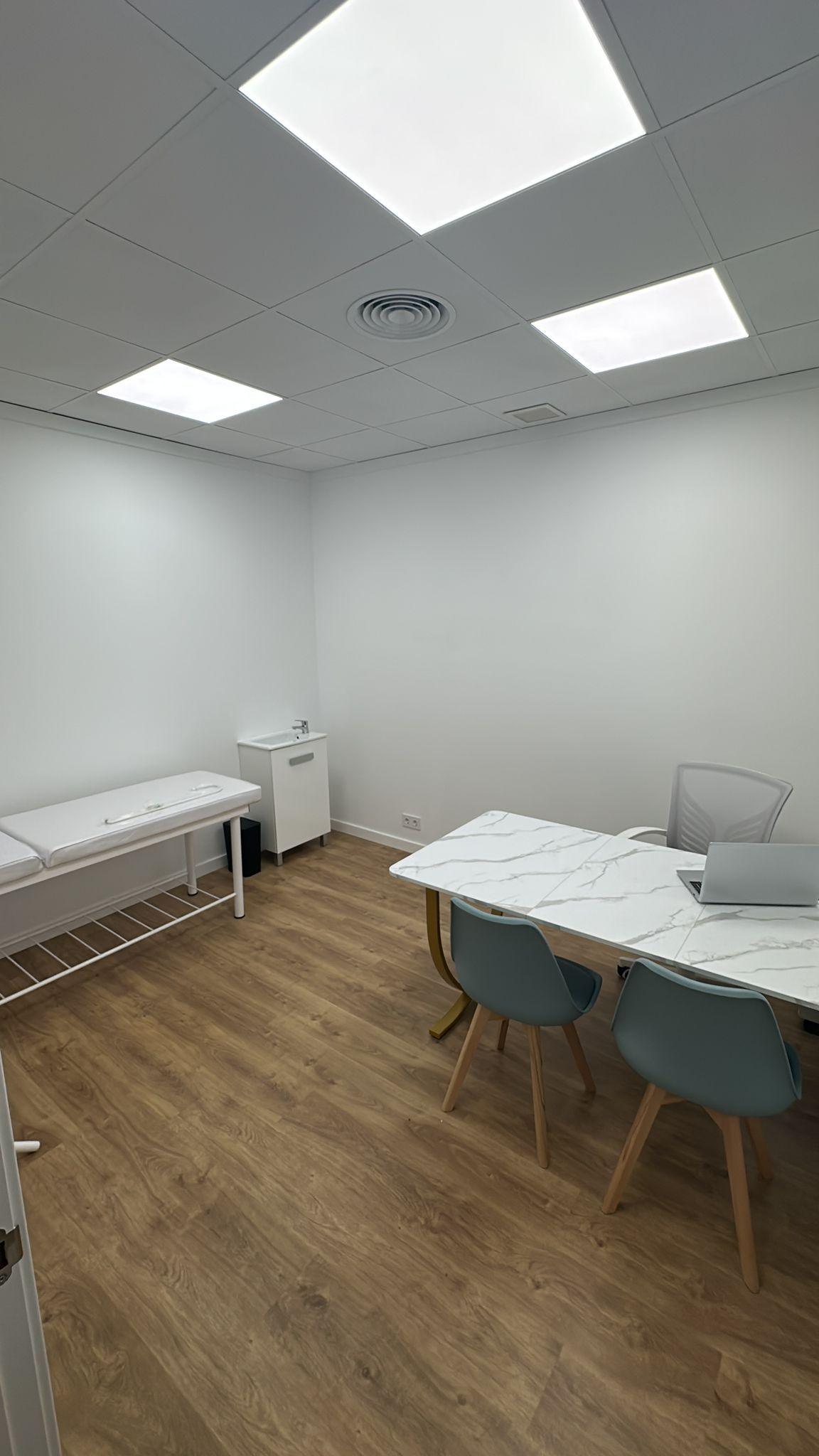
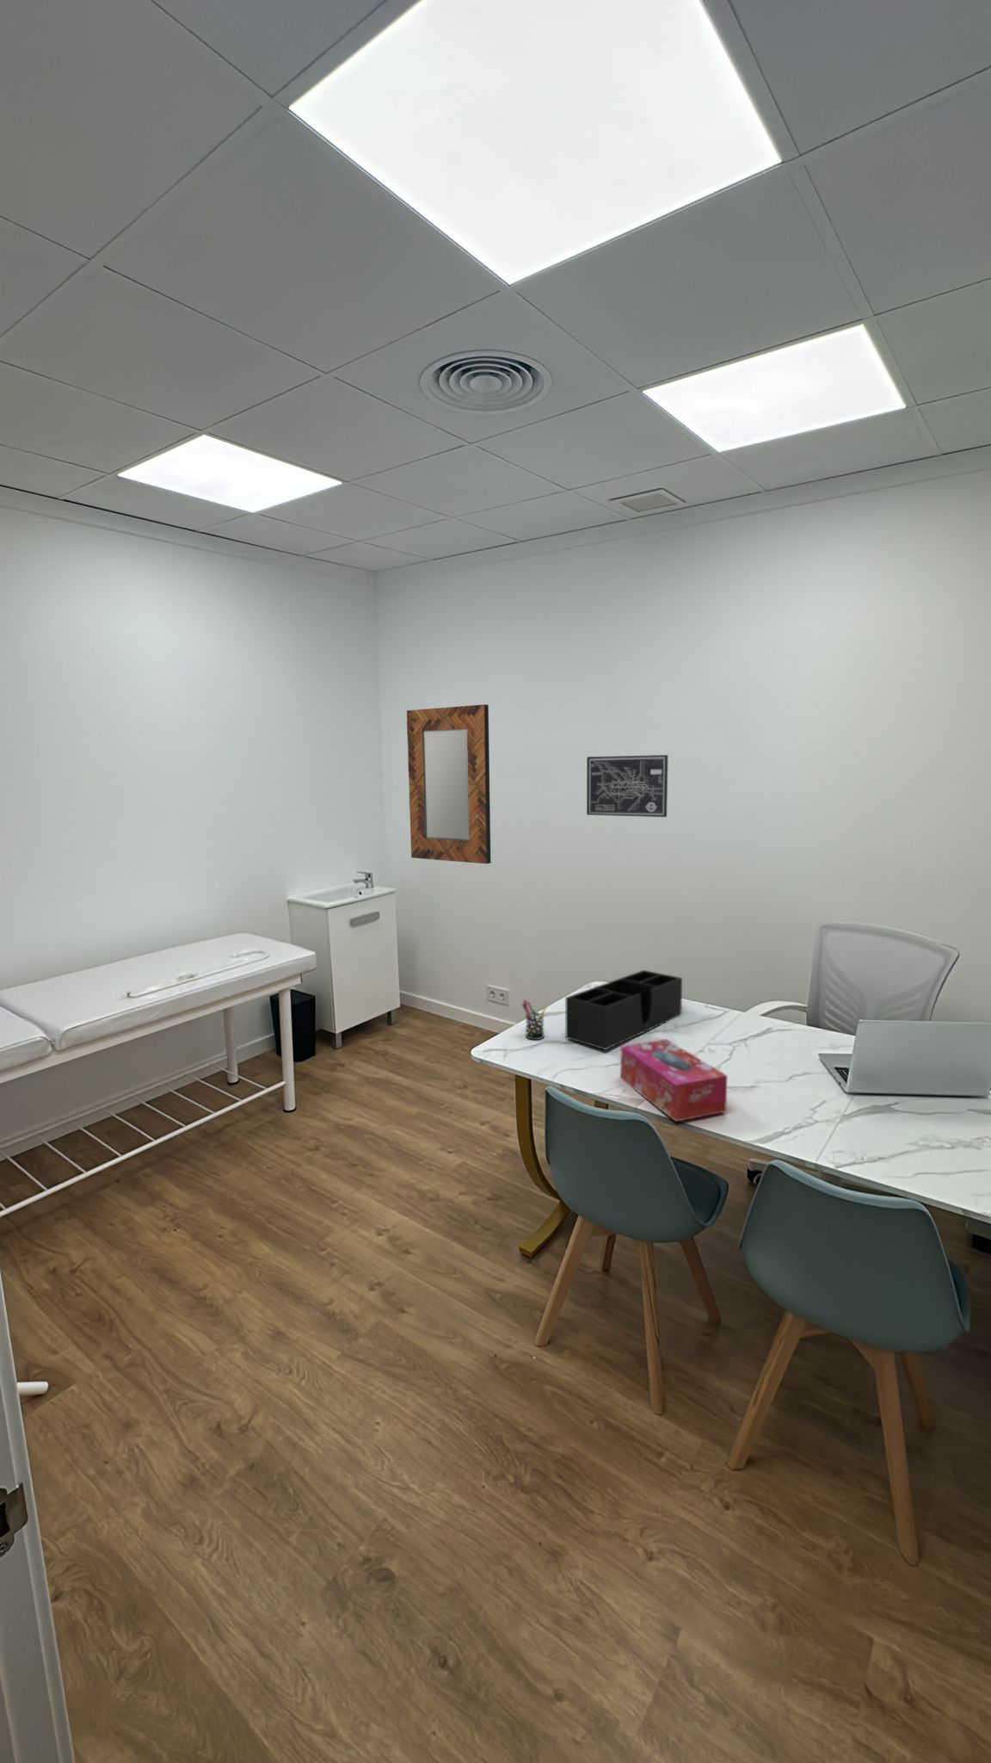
+ home mirror [407,704,491,865]
+ desk organizer [564,970,682,1051]
+ tissue box [620,1038,727,1122]
+ pen holder [522,999,549,1041]
+ wall art [586,754,668,817]
